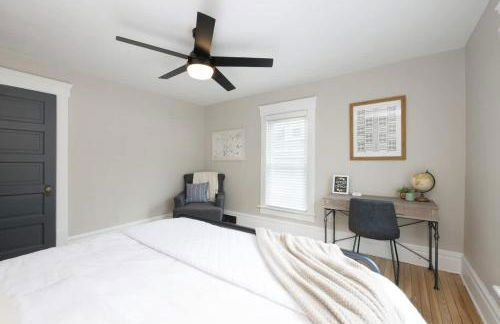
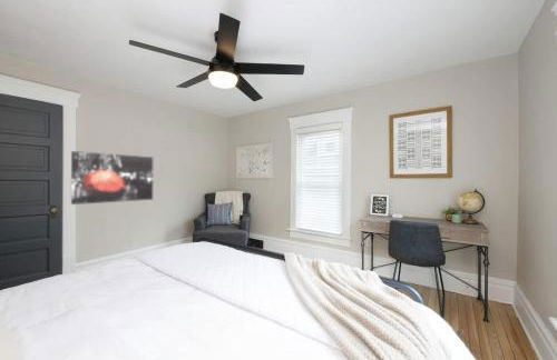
+ wall art [70,150,154,206]
